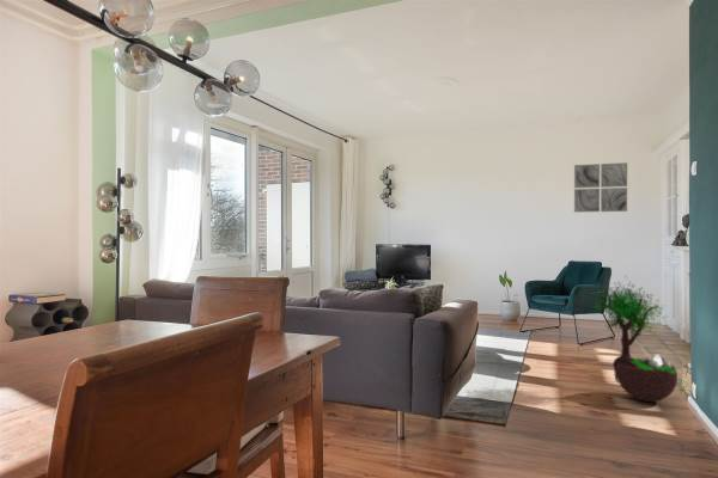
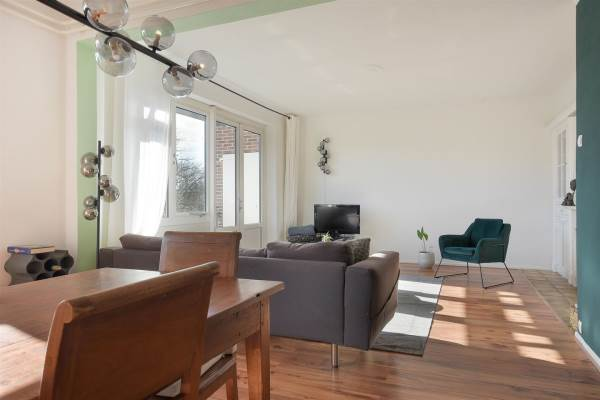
- wall art [573,161,628,213]
- potted tree [592,275,679,403]
